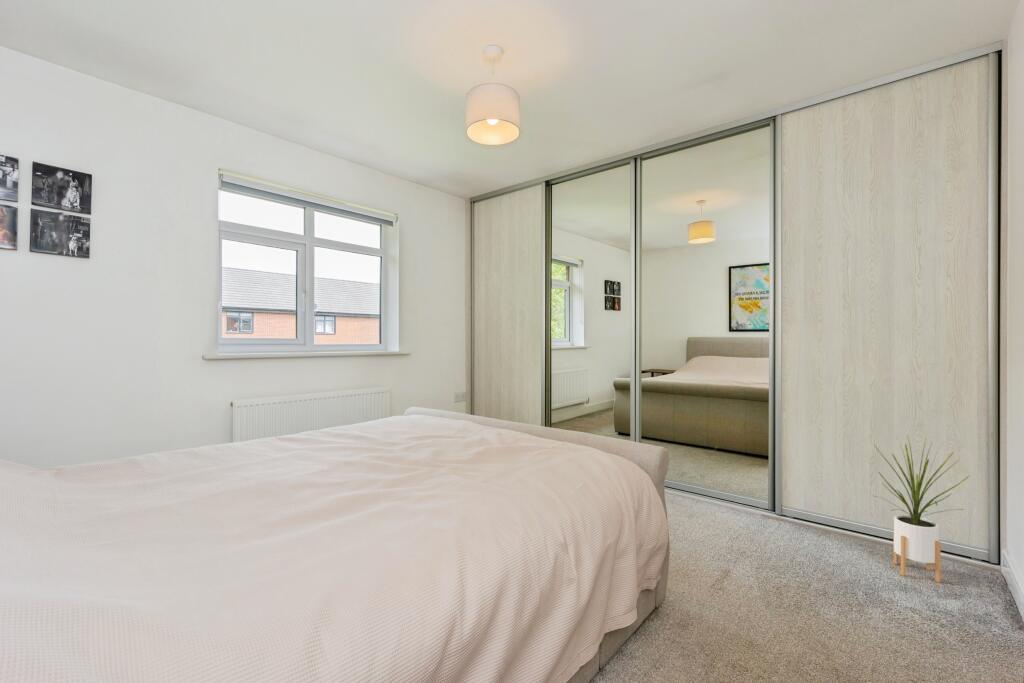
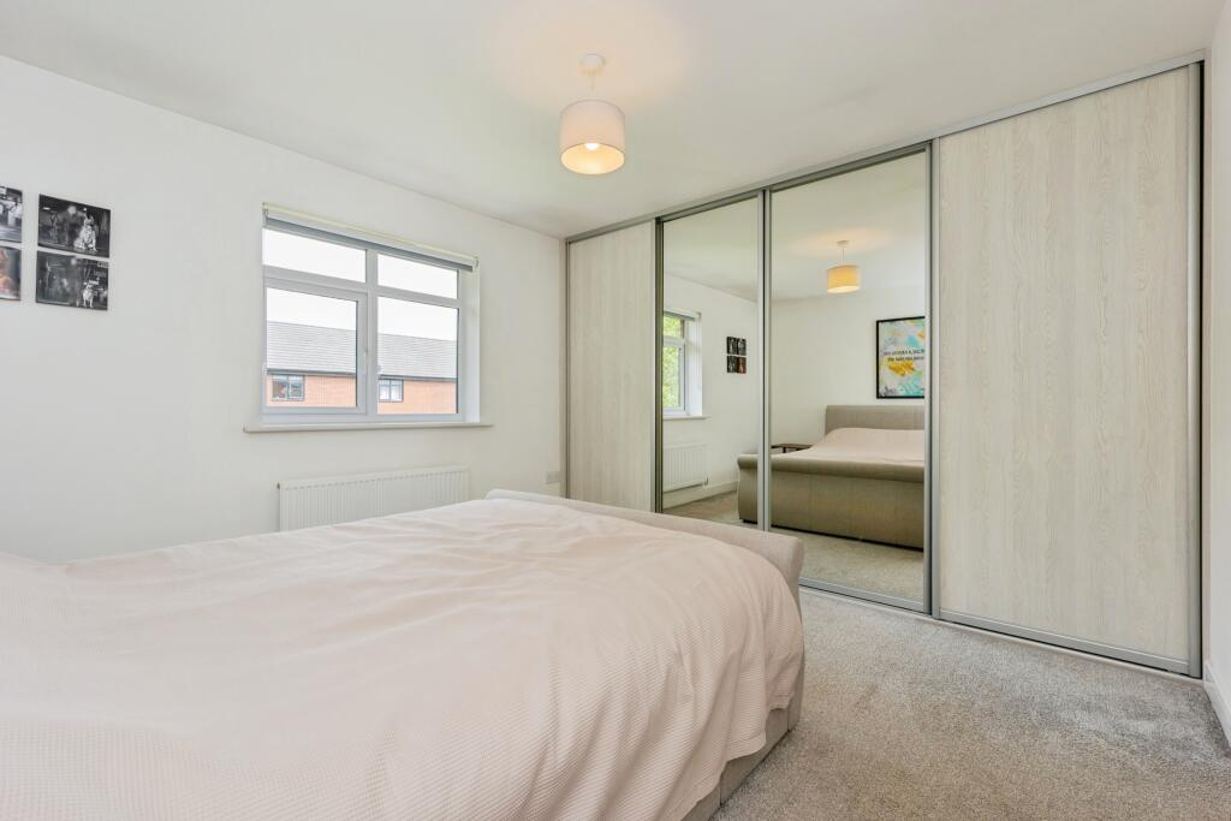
- house plant [871,434,971,583]
